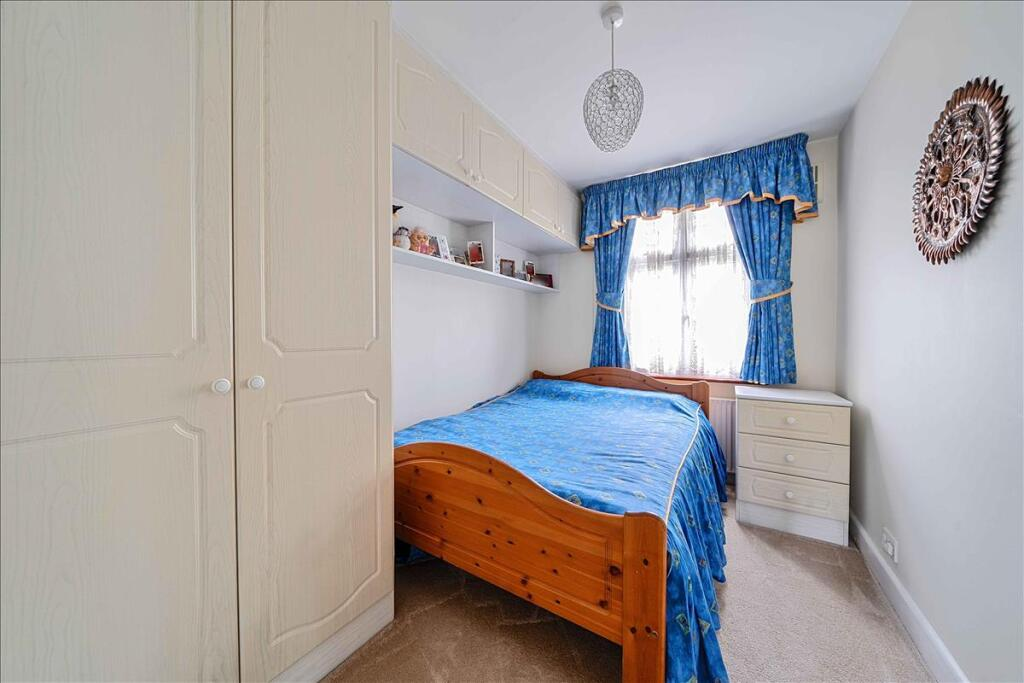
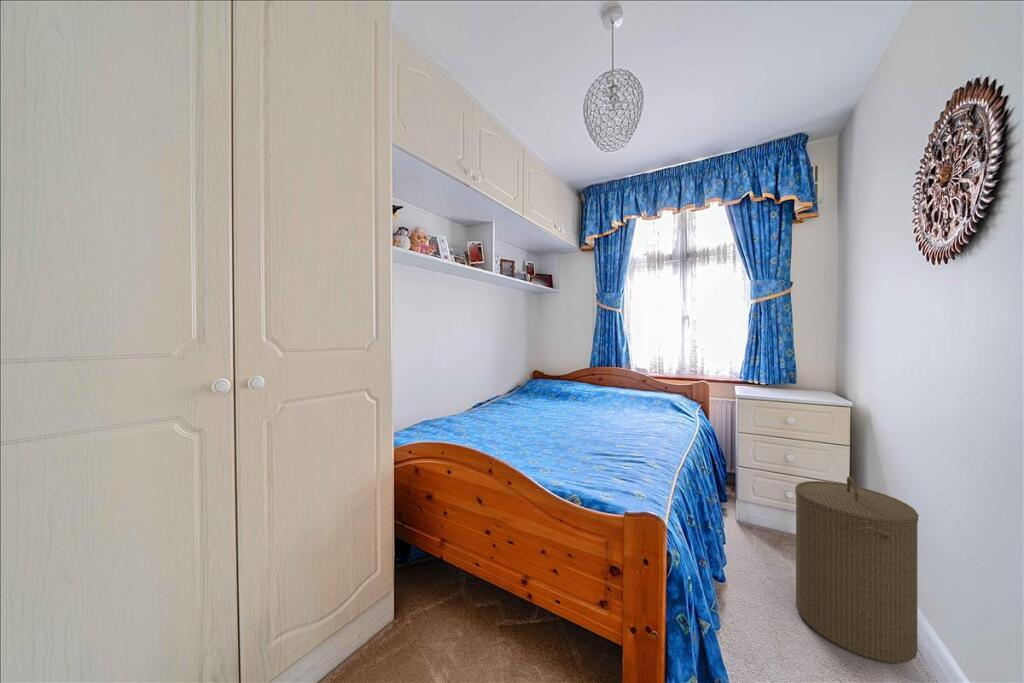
+ laundry hamper [794,475,919,664]
